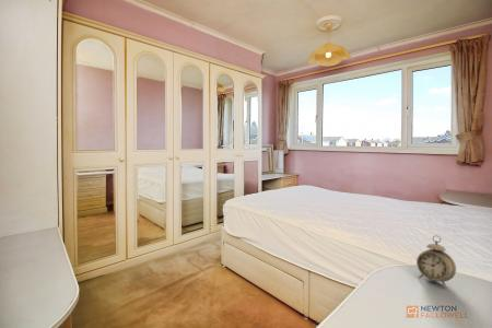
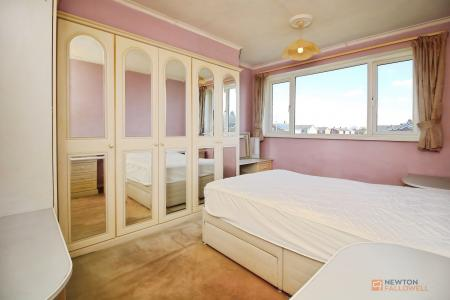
- alarm clock [415,234,457,289]
